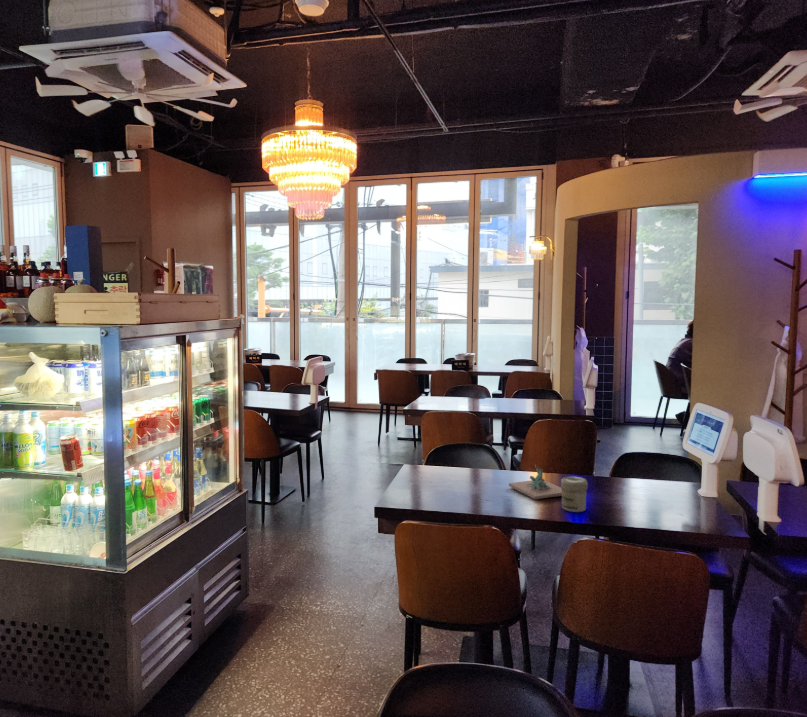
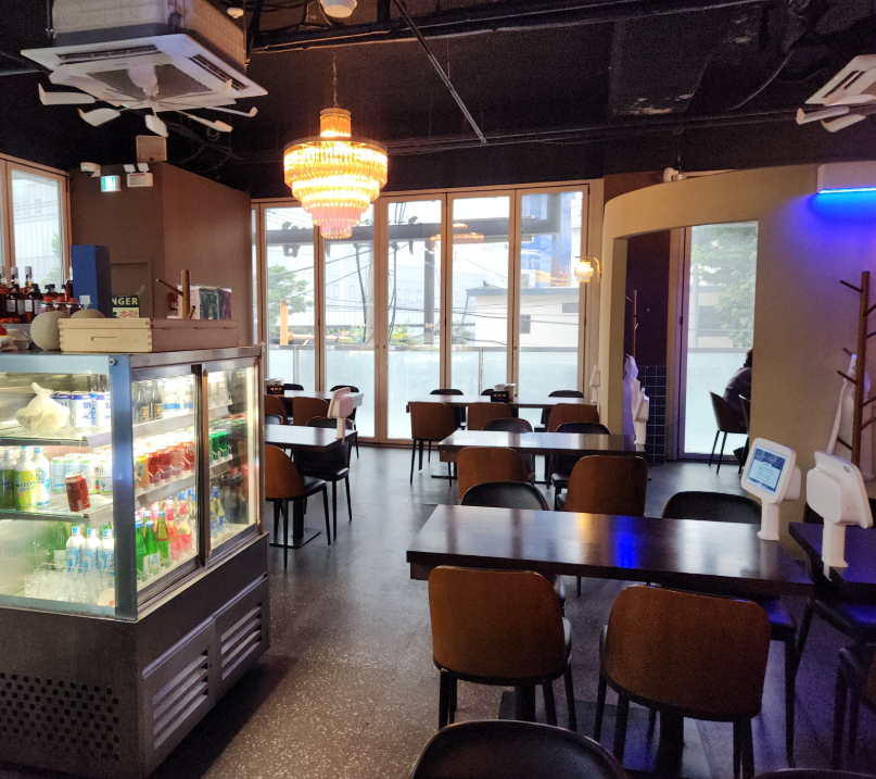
- architectural model [508,463,562,500]
- jar [560,475,589,513]
